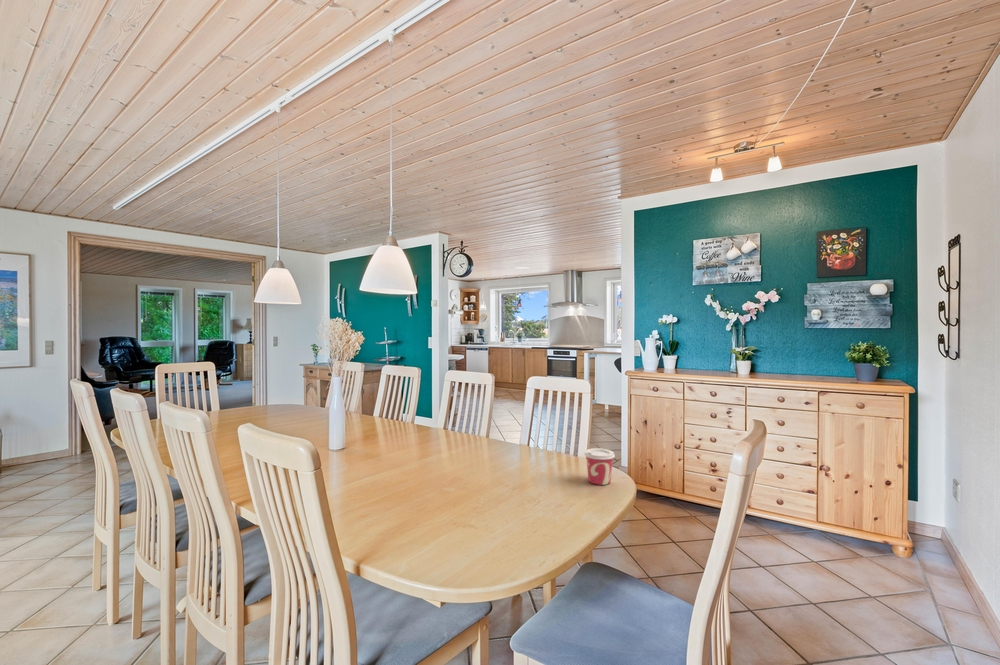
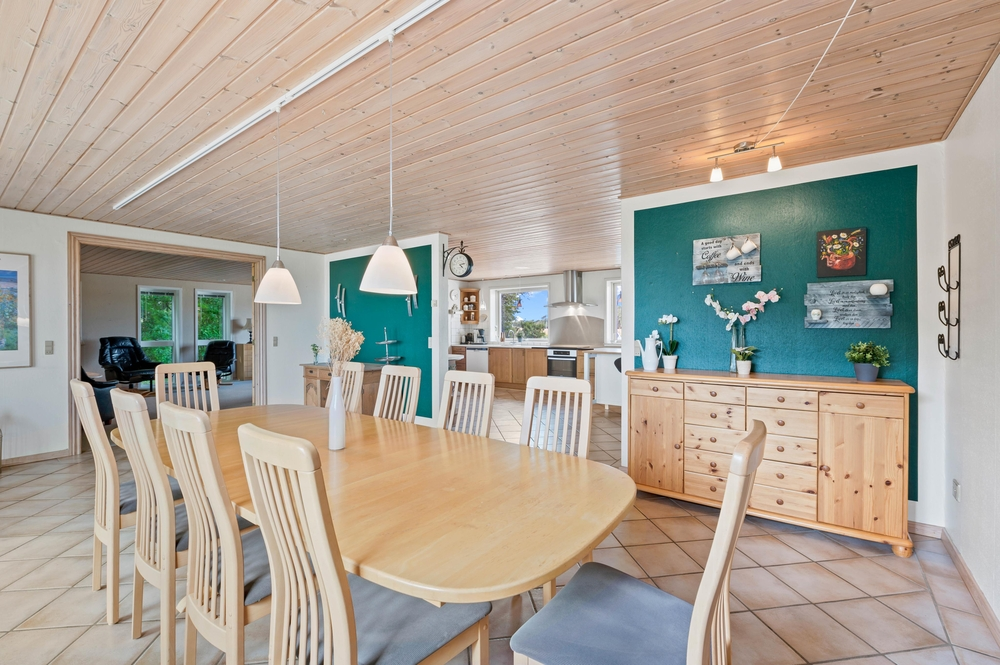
- cup [583,447,616,486]
